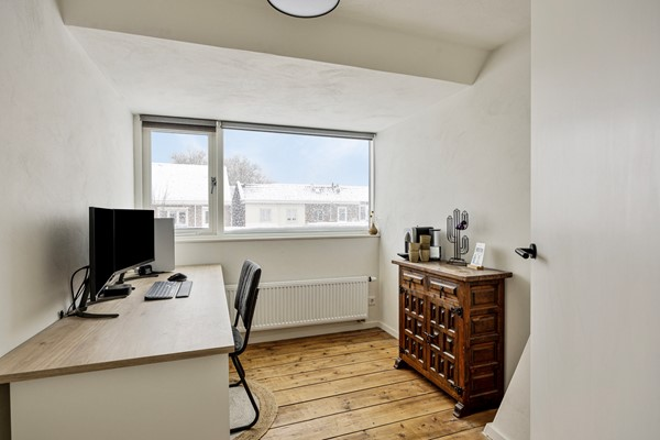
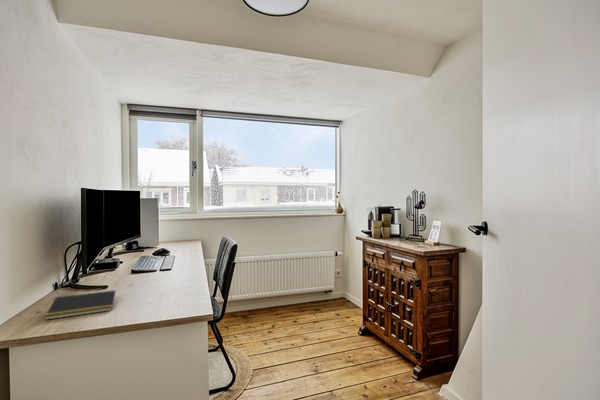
+ notepad [44,289,116,321]
